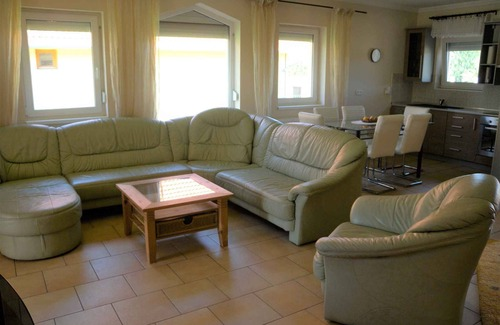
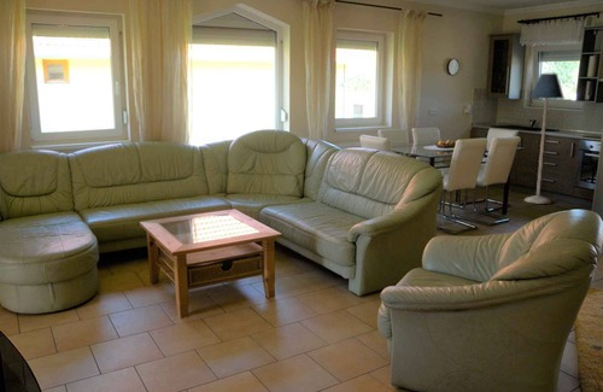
+ floor lamp [523,72,566,205]
